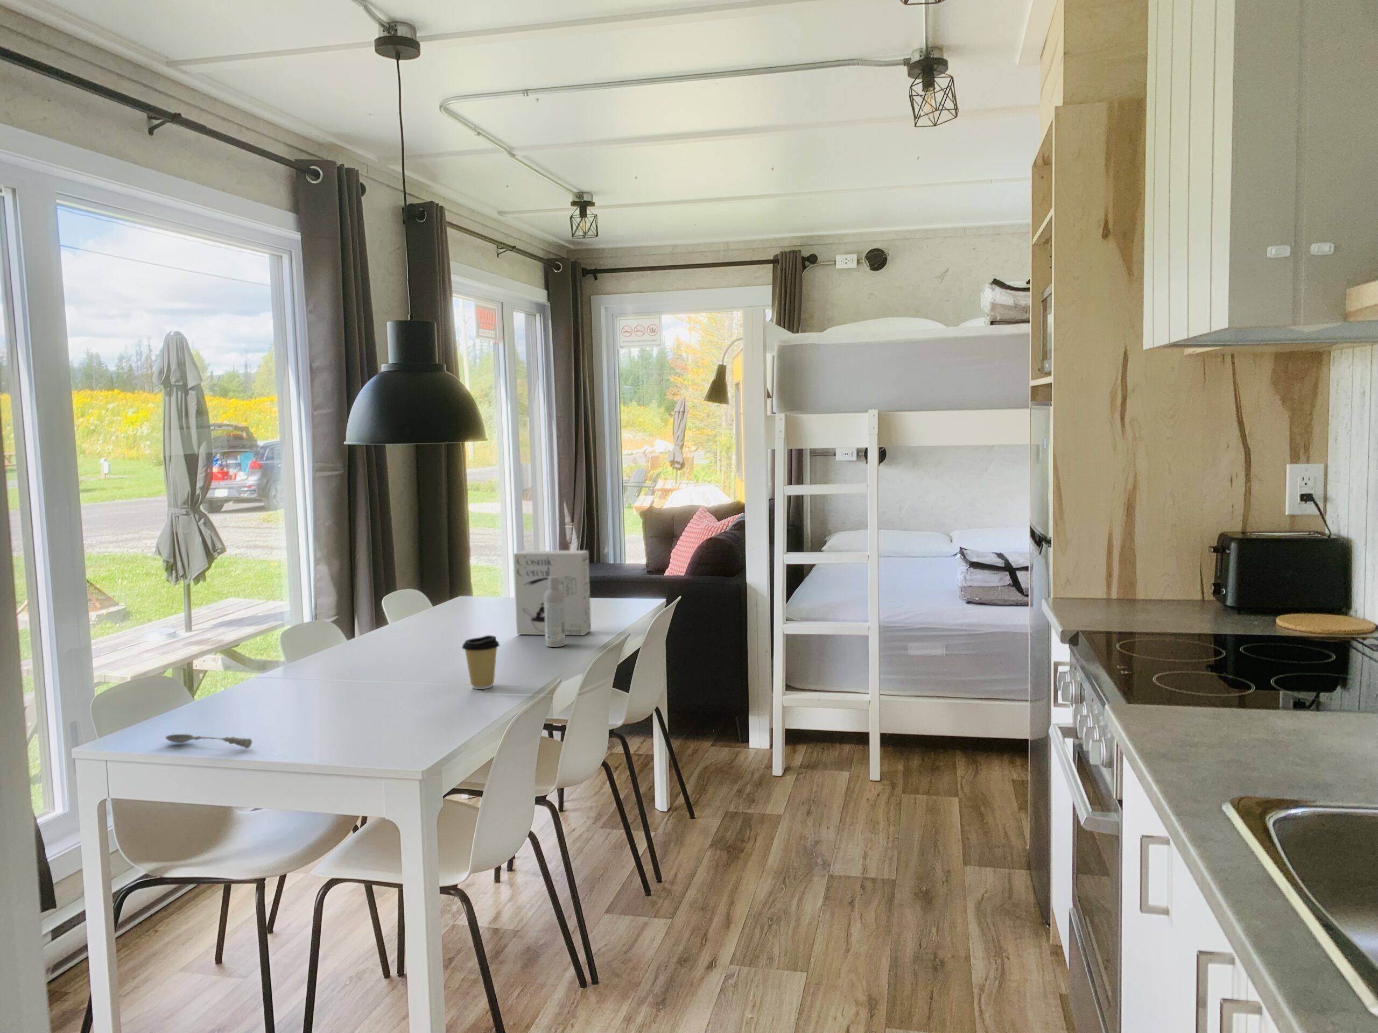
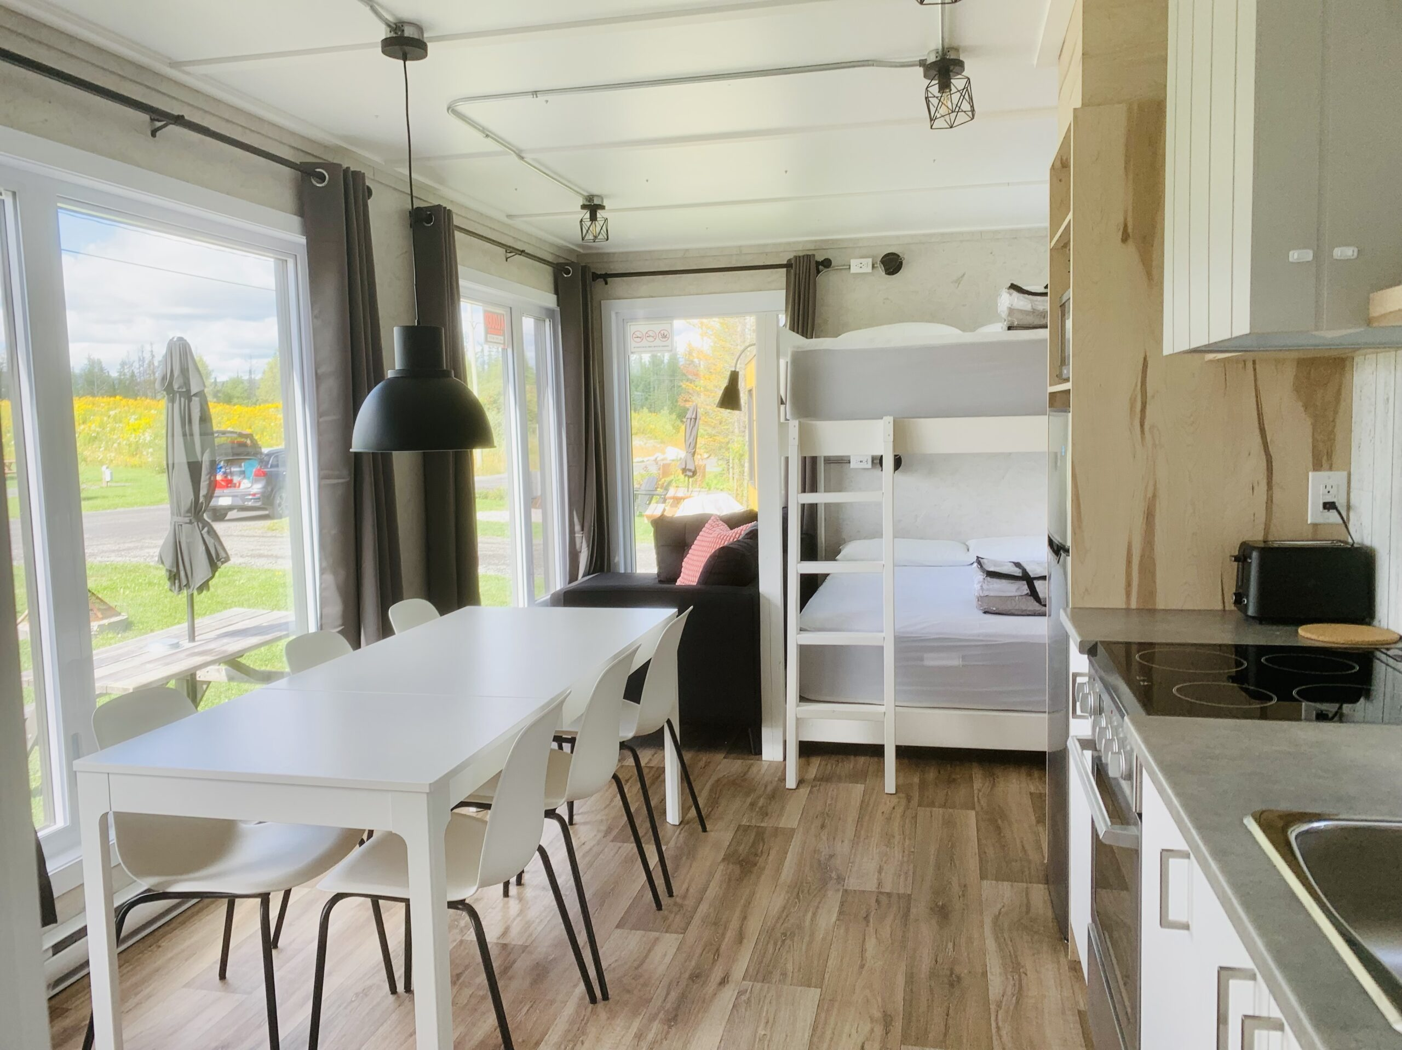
- coffee cup [461,635,500,690]
- bottle [545,576,566,648]
- cereal box [513,550,591,636]
- soupspoon [165,734,253,749]
